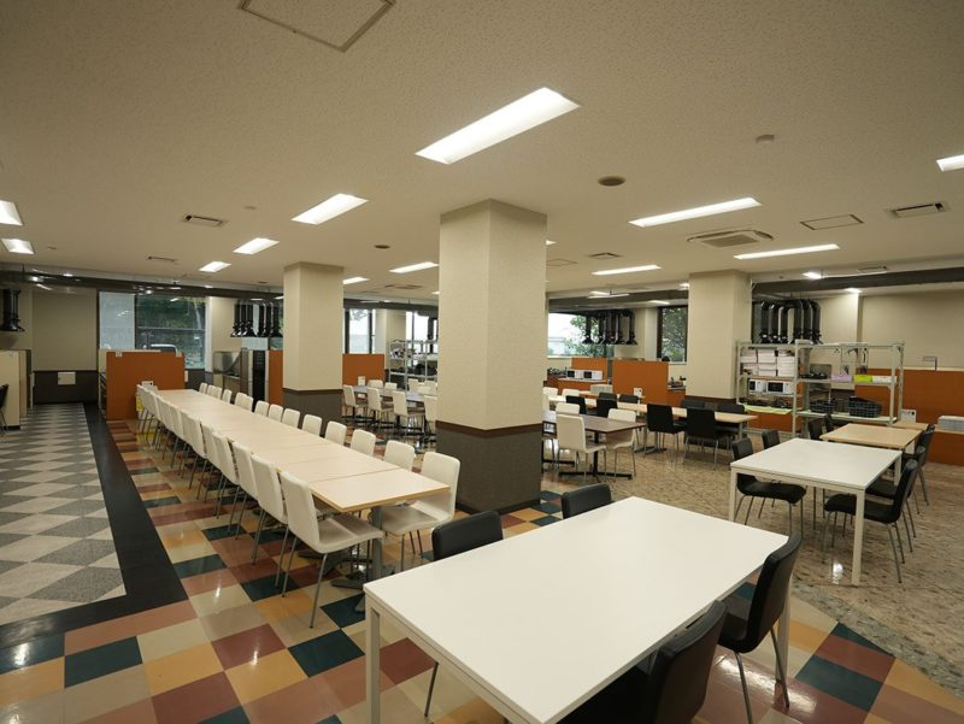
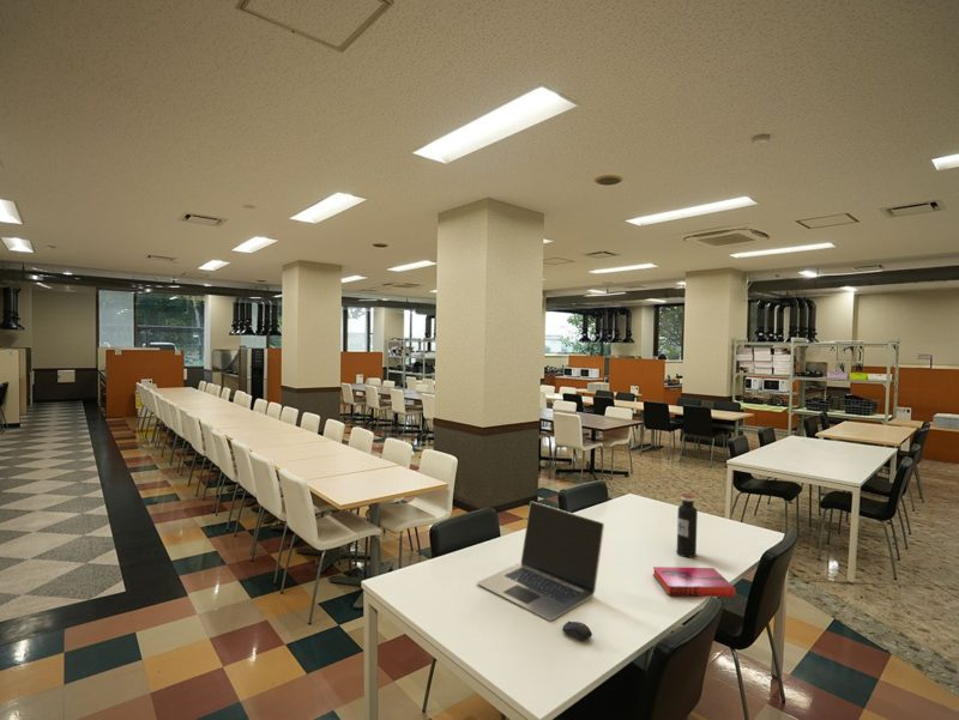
+ water bottle [676,492,699,558]
+ hardback book [652,565,737,598]
+ computer mouse [561,621,593,642]
+ laptop [476,501,605,622]
